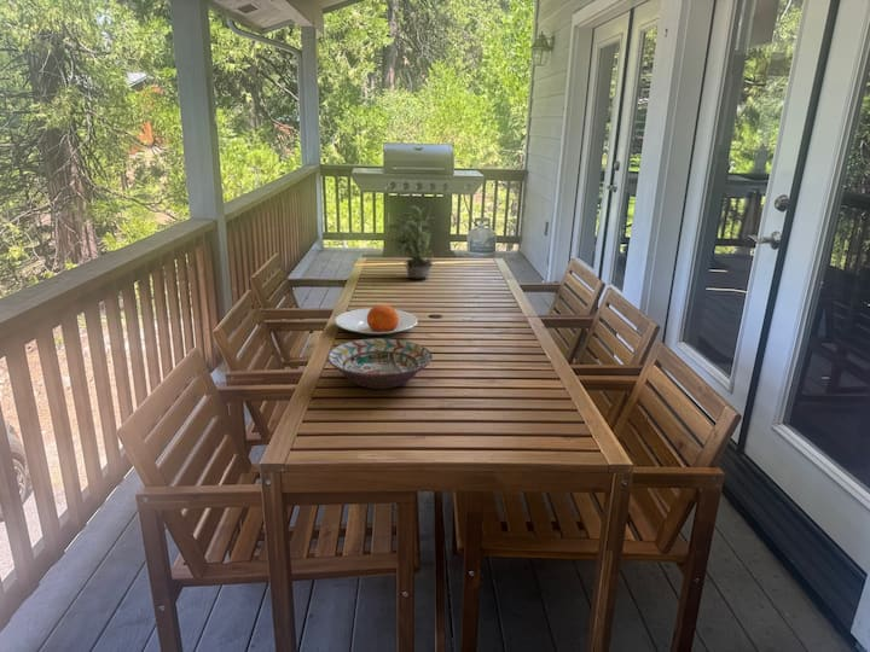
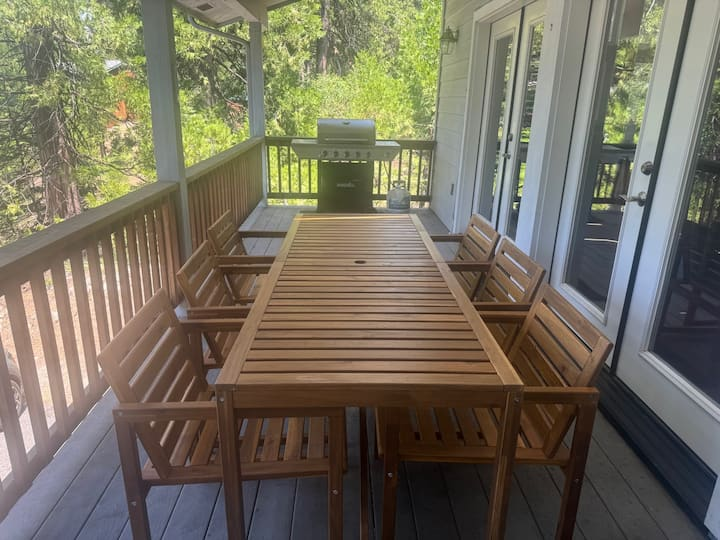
- decorative bowl [326,337,434,390]
- plate [334,304,419,336]
- potted plant [385,202,441,279]
